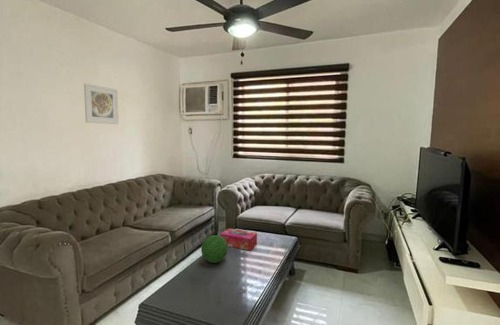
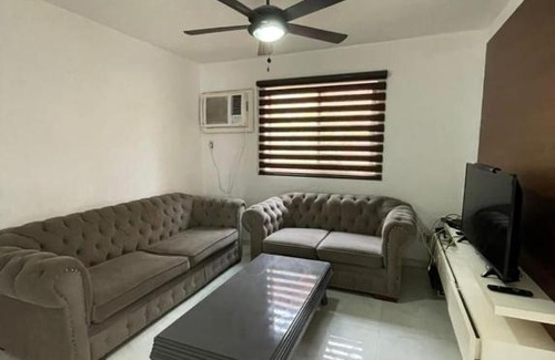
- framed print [83,82,120,125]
- tissue box [219,227,258,251]
- decorative ball [200,234,229,264]
